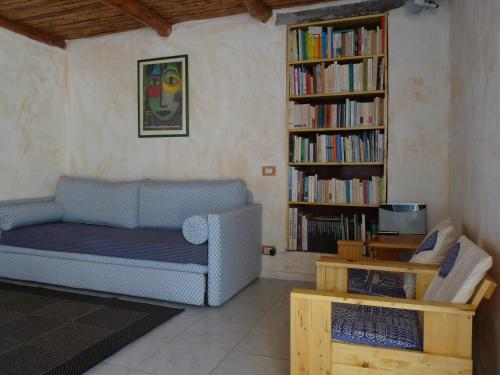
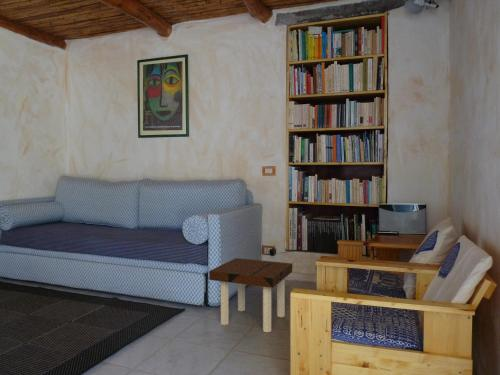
+ side table [208,257,293,333]
